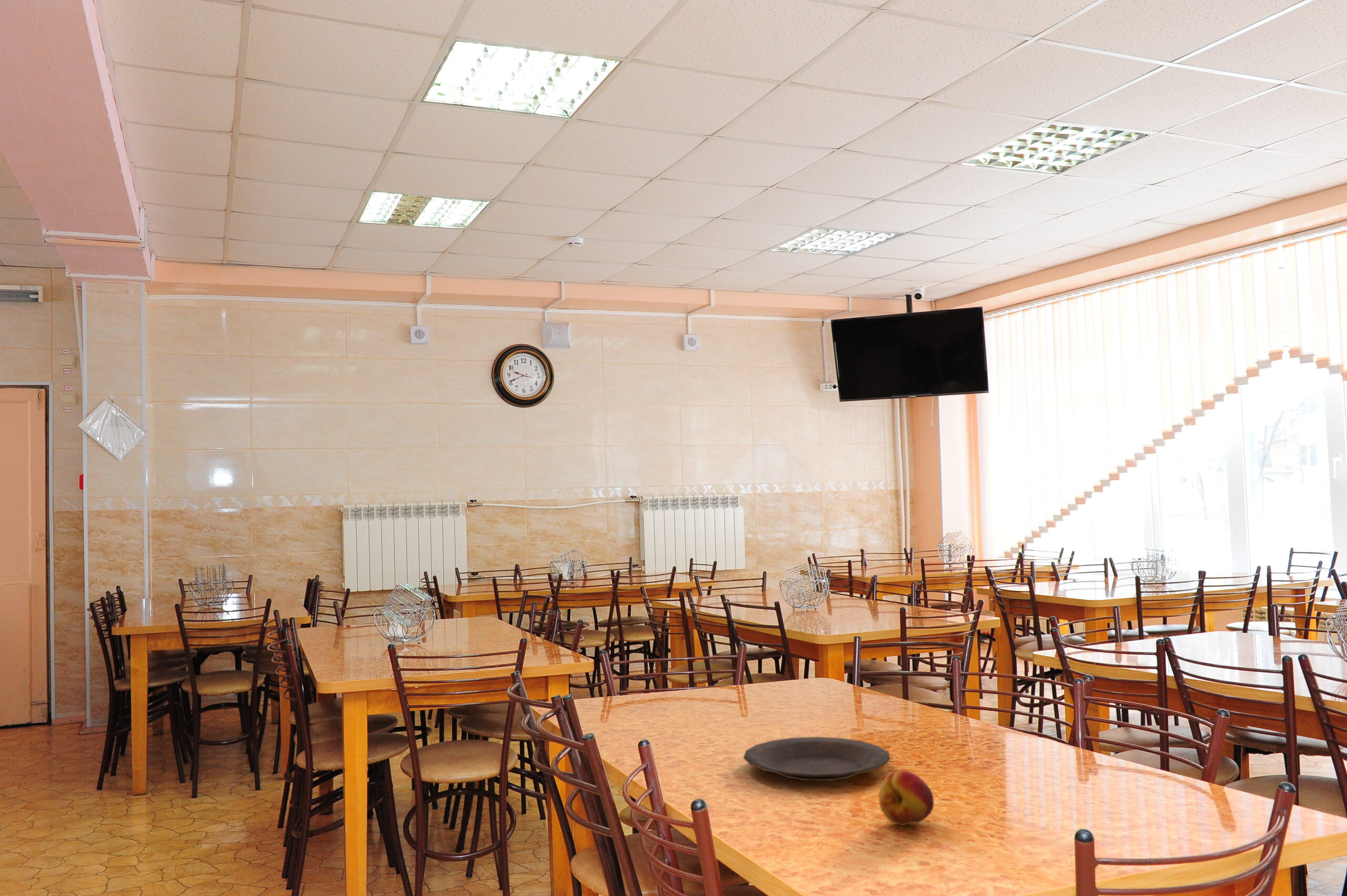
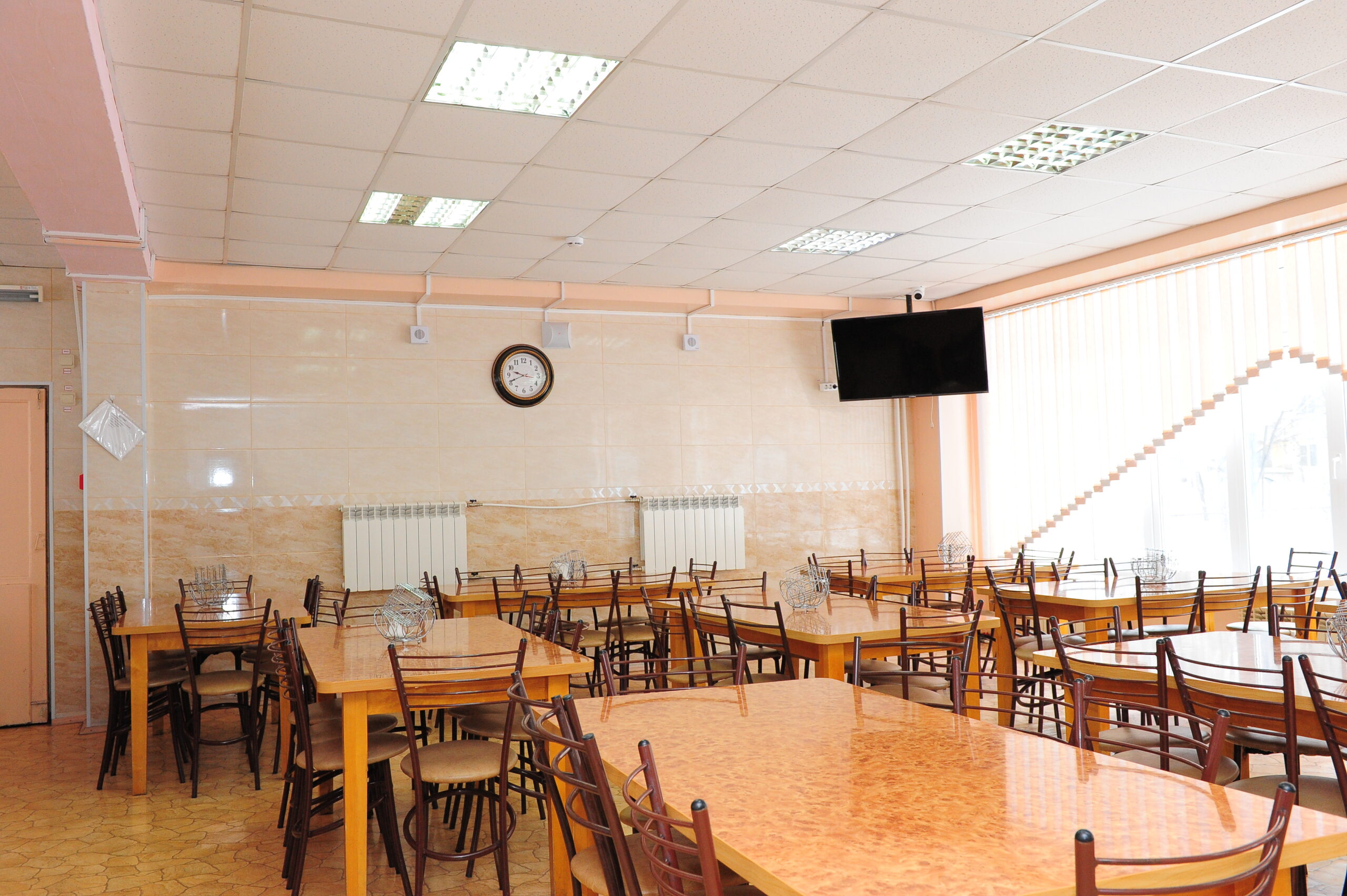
- fruit [878,770,934,826]
- plate [743,736,891,781]
